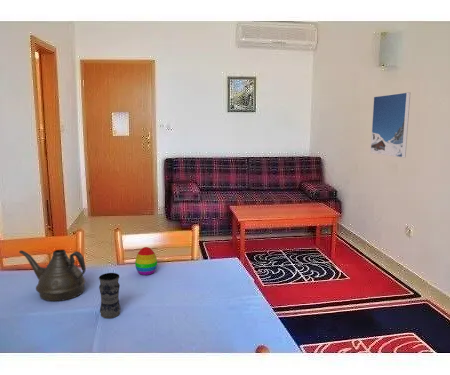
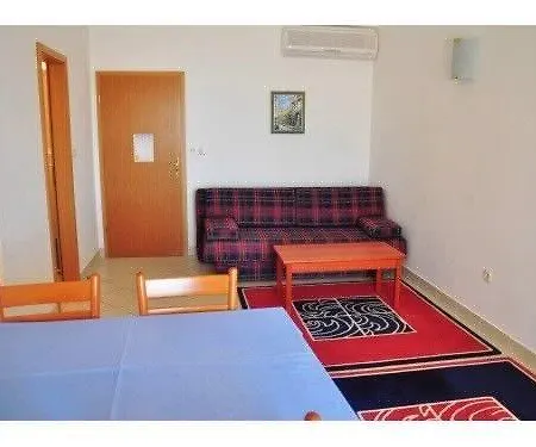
- jar [98,272,121,319]
- decorative egg [134,246,158,276]
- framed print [369,91,411,158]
- teapot [18,249,87,302]
